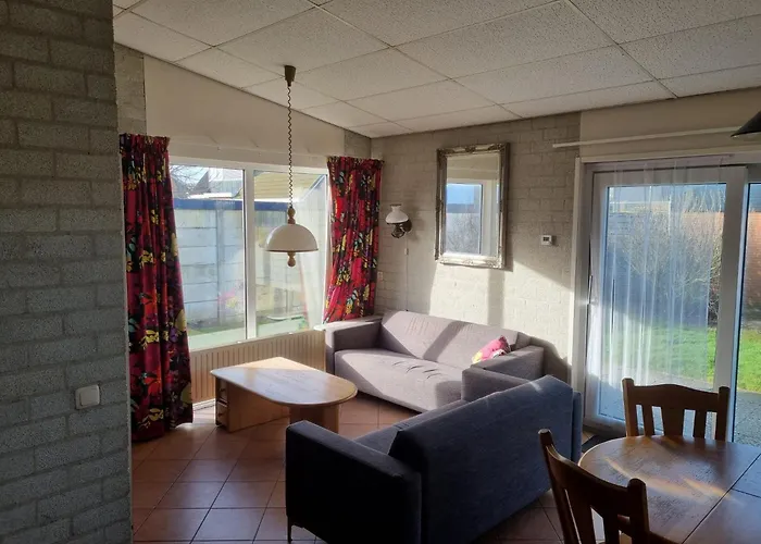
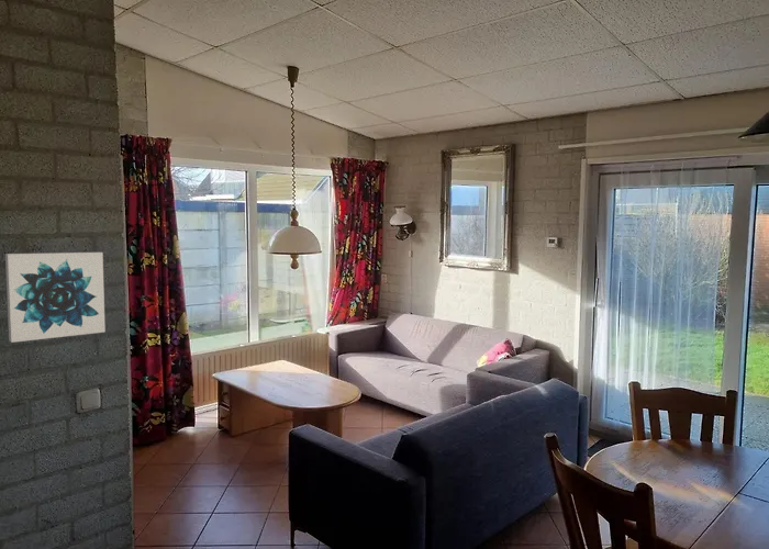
+ wall art [4,251,107,344]
